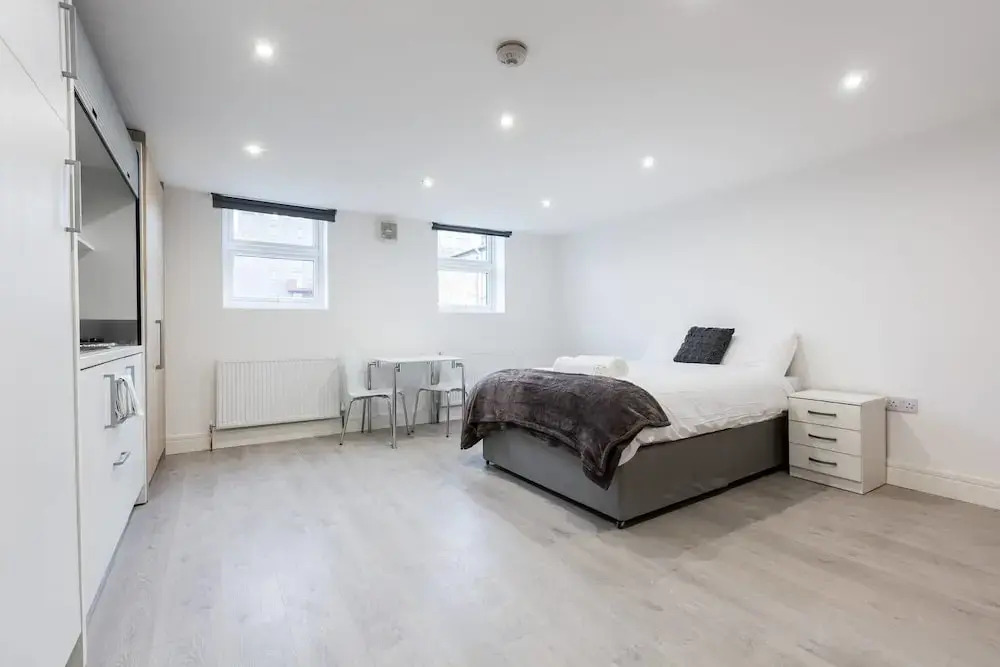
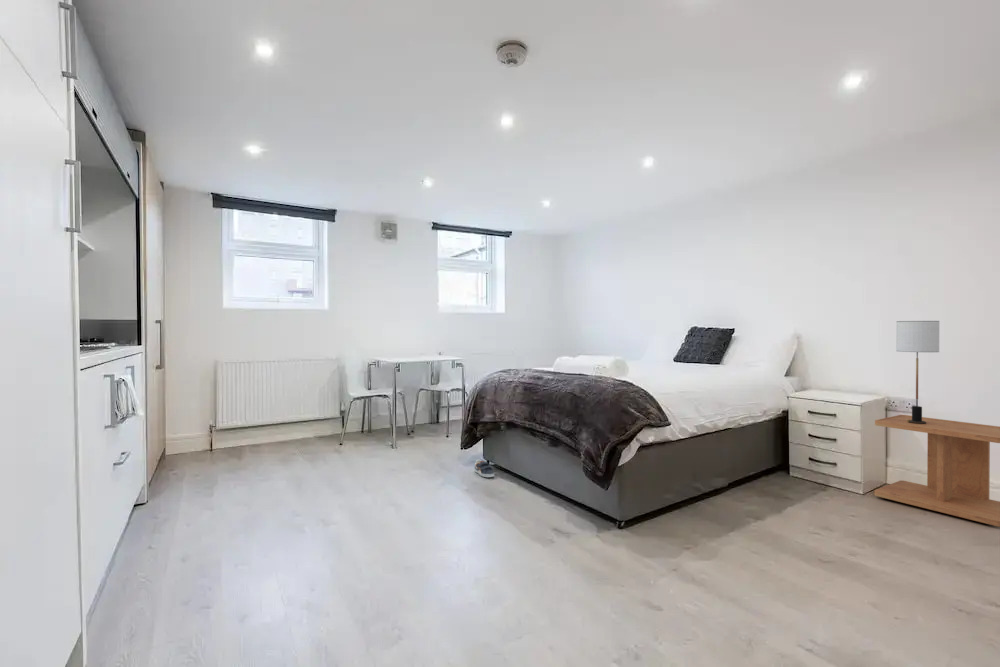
+ table lamp [895,320,940,424]
+ sneaker [474,459,495,478]
+ side table [874,414,1000,528]
